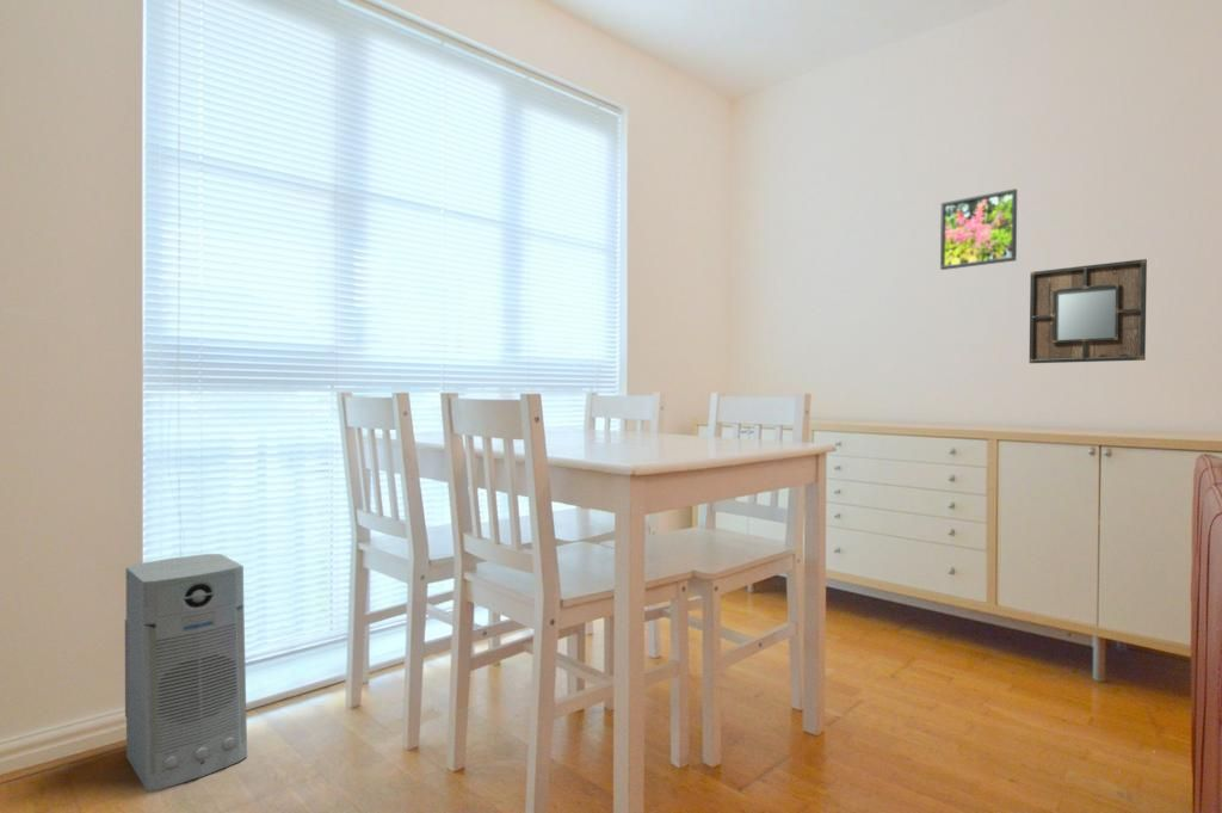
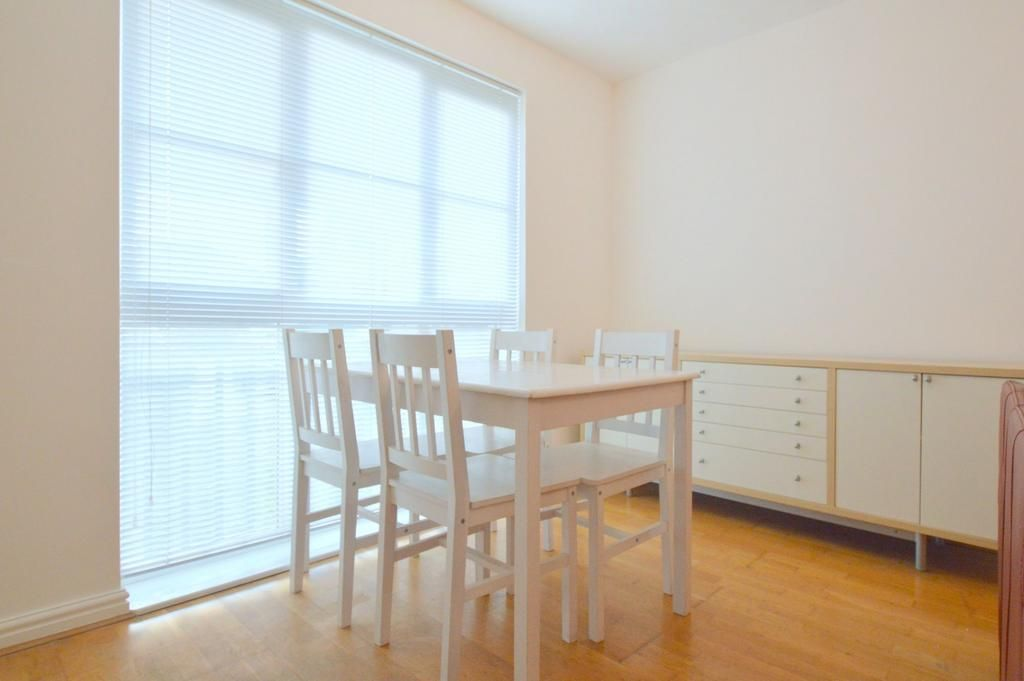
- air purifier [124,553,248,793]
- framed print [939,187,1018,271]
- home mirror [1029,258,1148,364]
